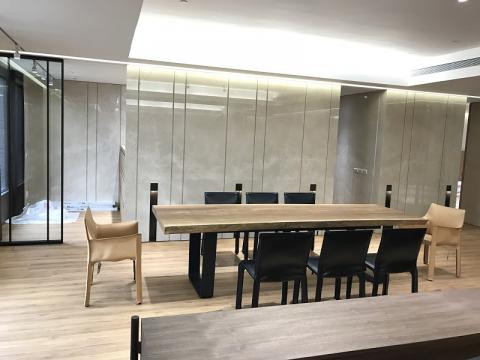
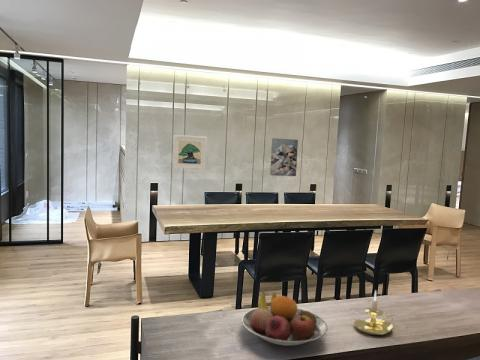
+ candle holder [353,289,397,336]
+ fruit bowl [241,292,329,347]
+ wall art [269,137,299,177]
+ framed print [172,134,208,170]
